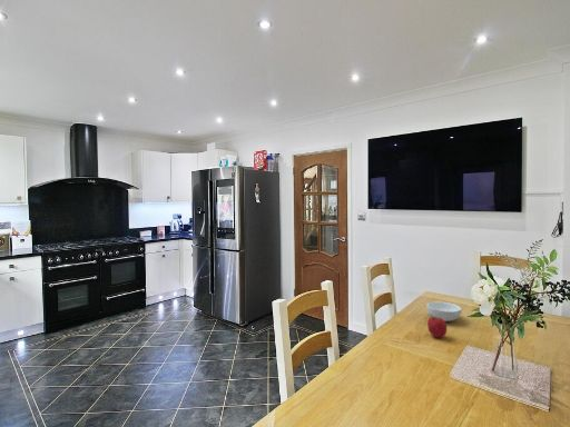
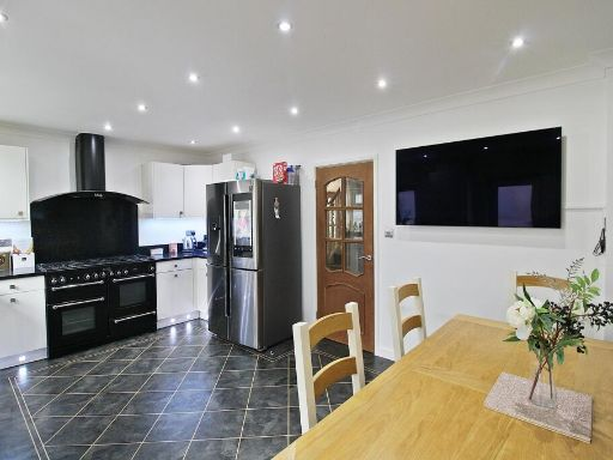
- fruit [426,316,448,339]
- cereal bowl [425,300,462,322]
